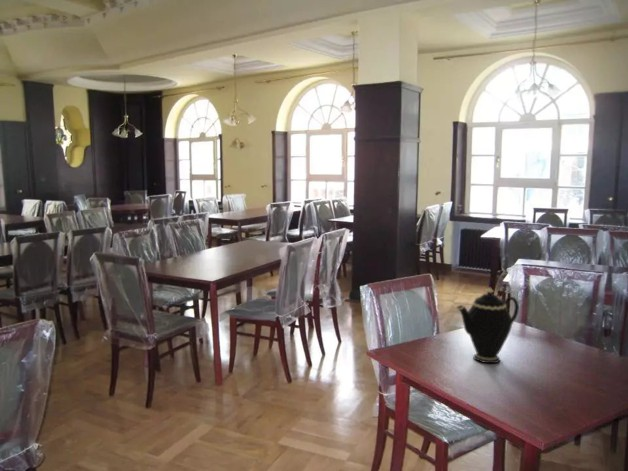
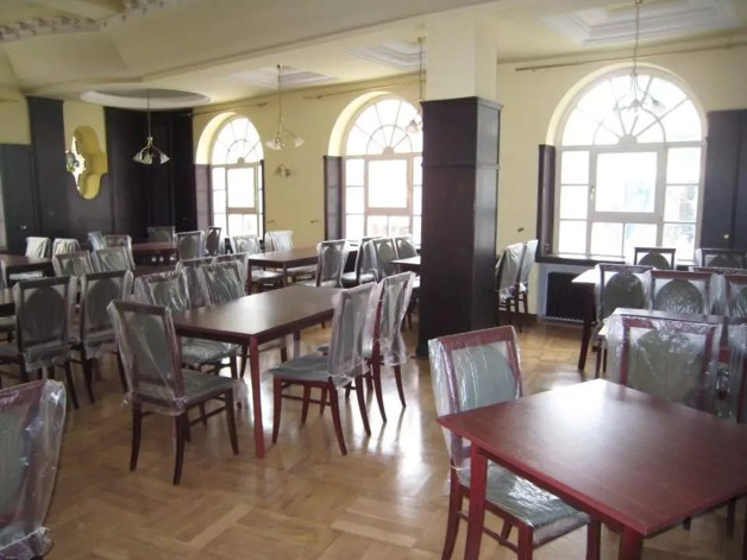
- teapot [455,287,520,364]
